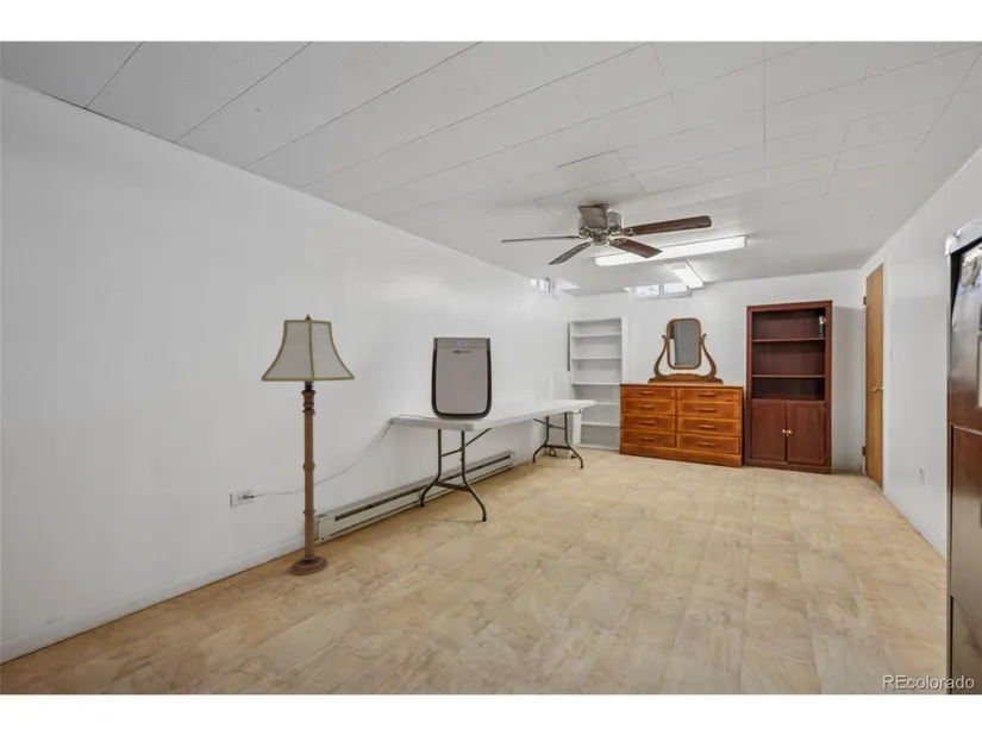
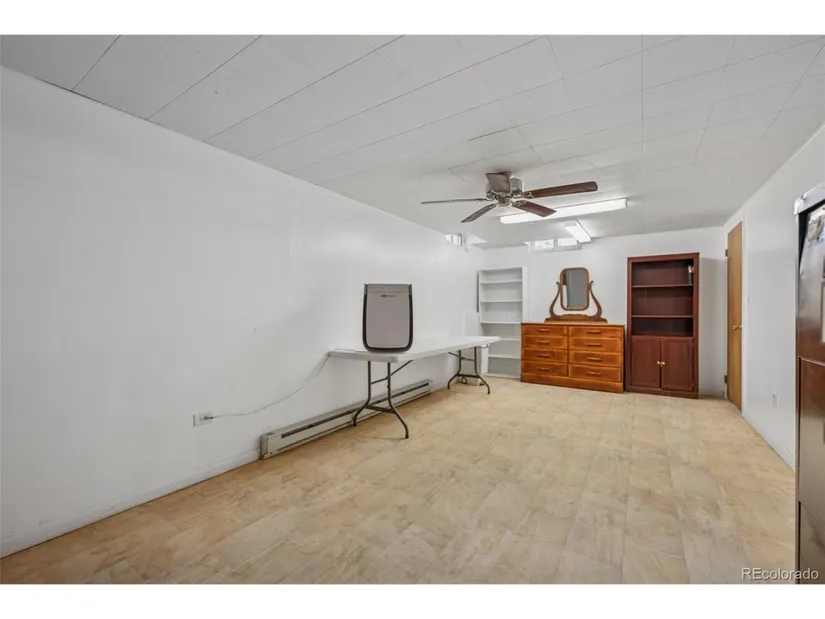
- floor lamp [261,313,356,575]
